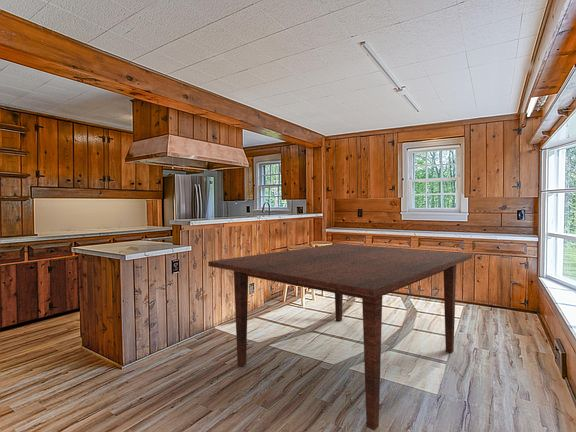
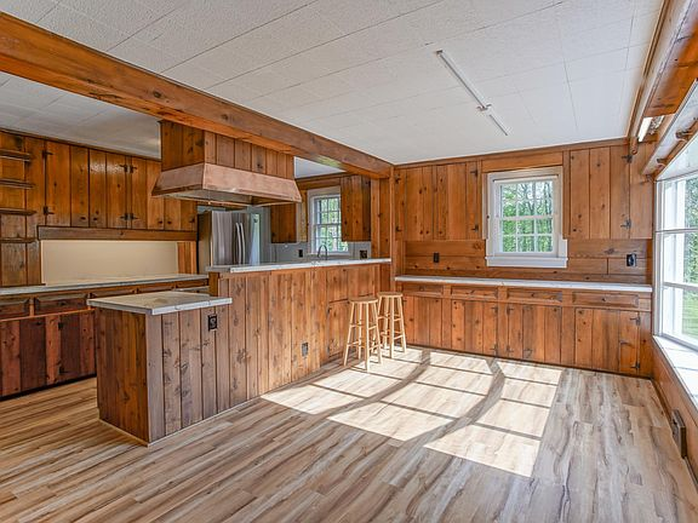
- table [207,243,473,432]
